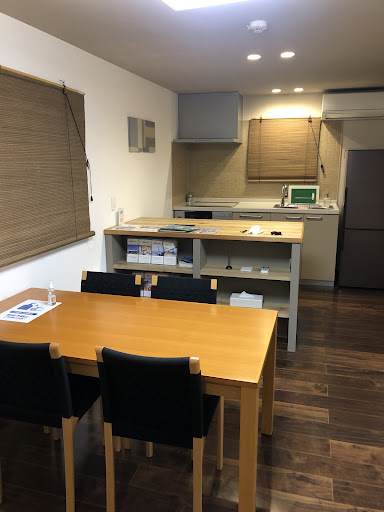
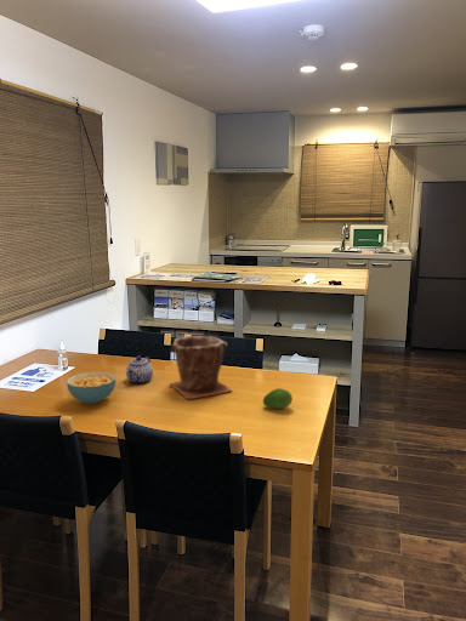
+ cereal bowl [66,370,116,405]
+ plant pot [169,334,233,400]
+ fruit [262,387,294,410]
+ teapot [125,354,154,384]
